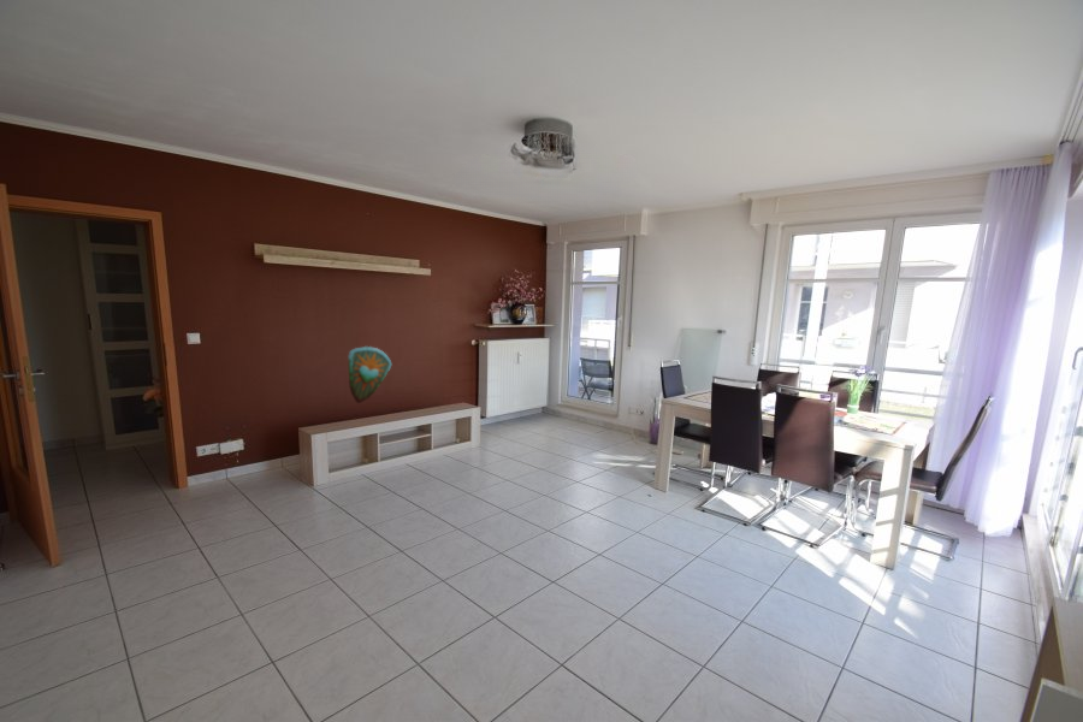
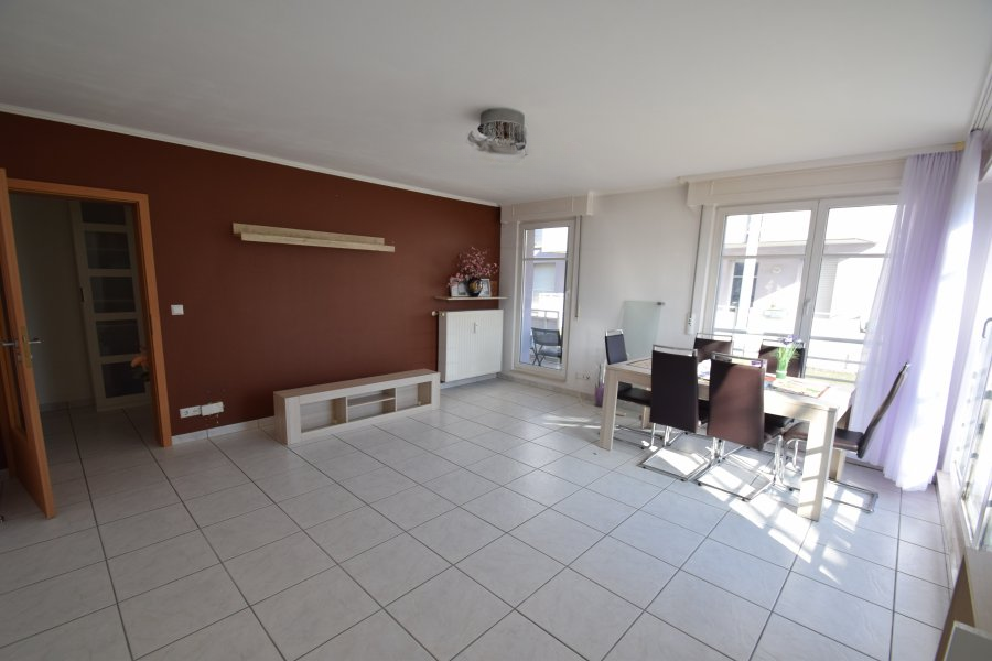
- decorative shield [348,345,392,404]
